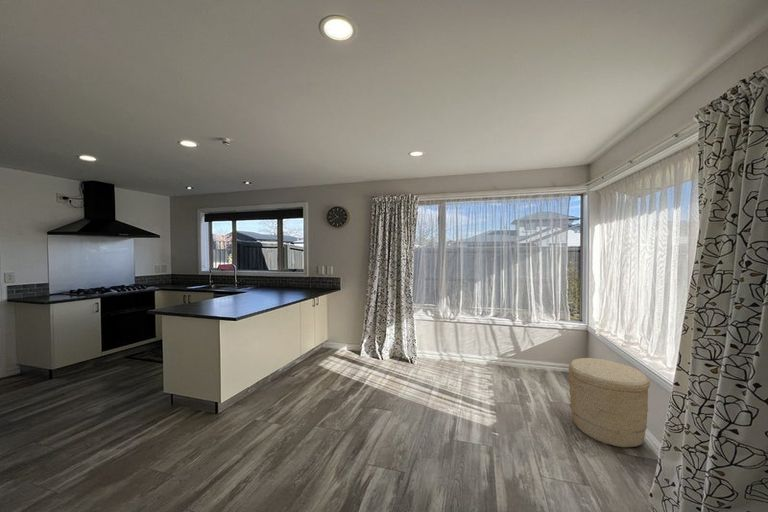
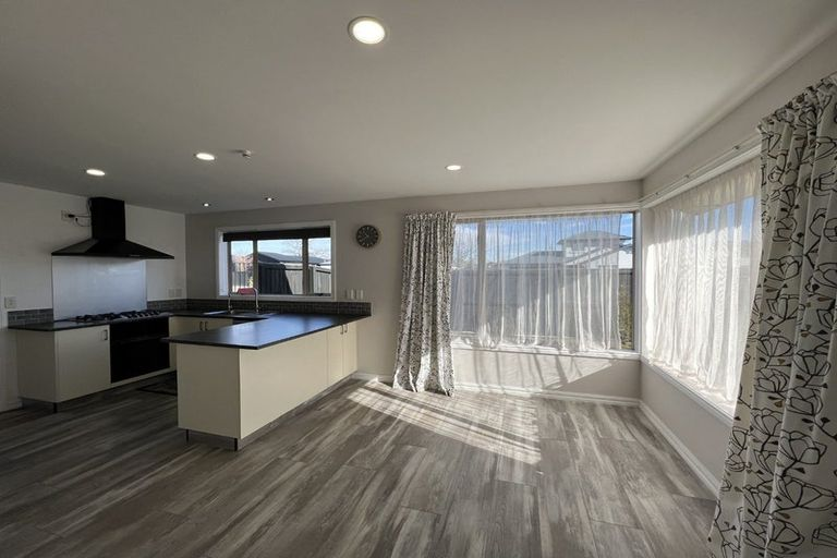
- basket [568,357,651,448]
